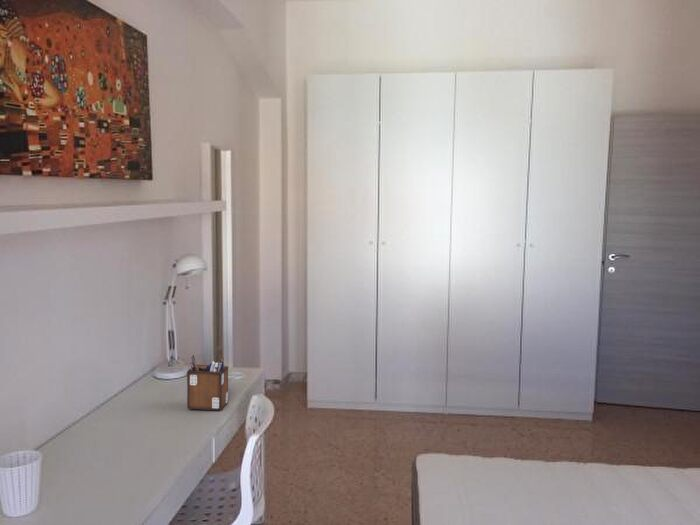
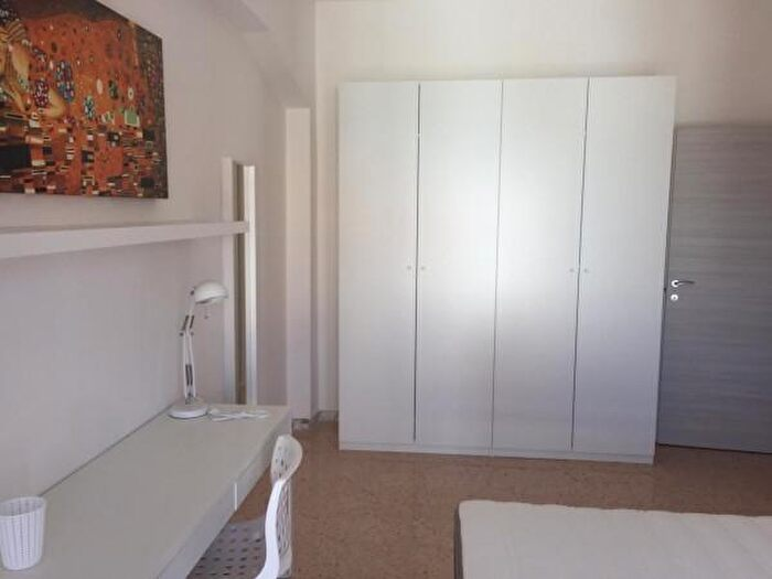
- desk organizer [186,354,229,411]
